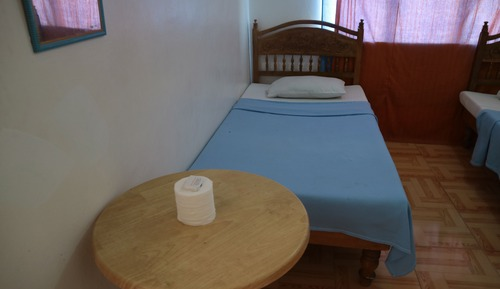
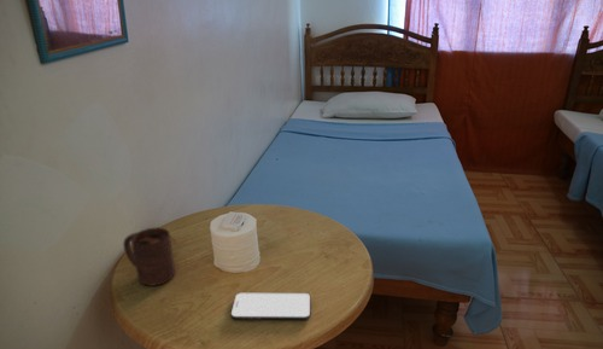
+ smartphone [230,292,311,321]
+ cup [122,227,176,287]
